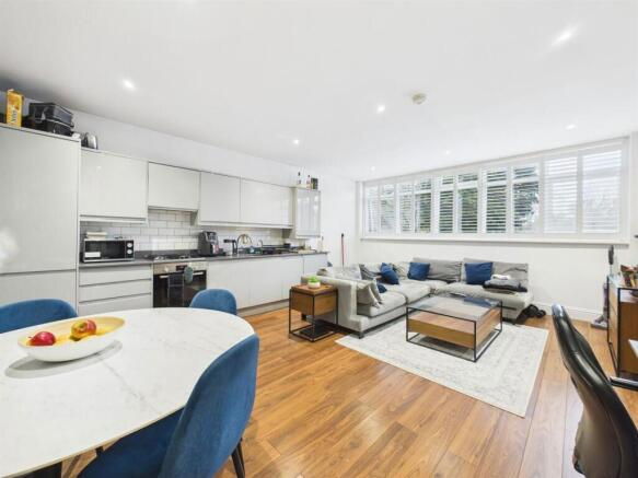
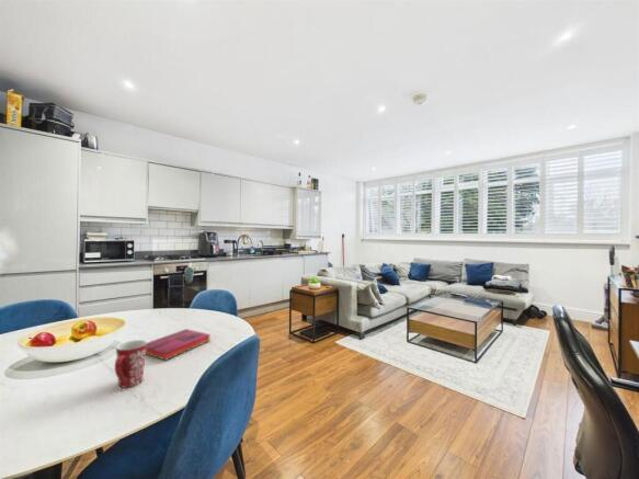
+ mug [114,339,148,389]
+ hardback book [145,328,212,361]
